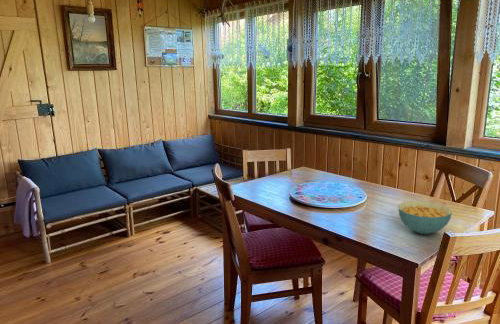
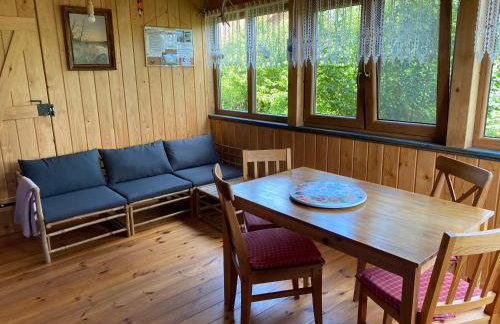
- cereal bowl [397,200,453,235]
